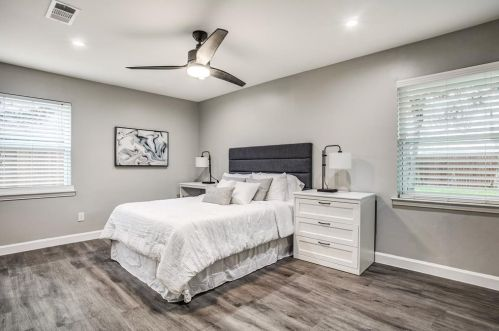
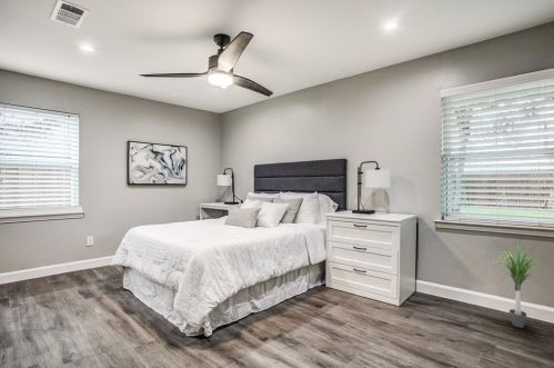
+ potted plant [485,242,553,329]
